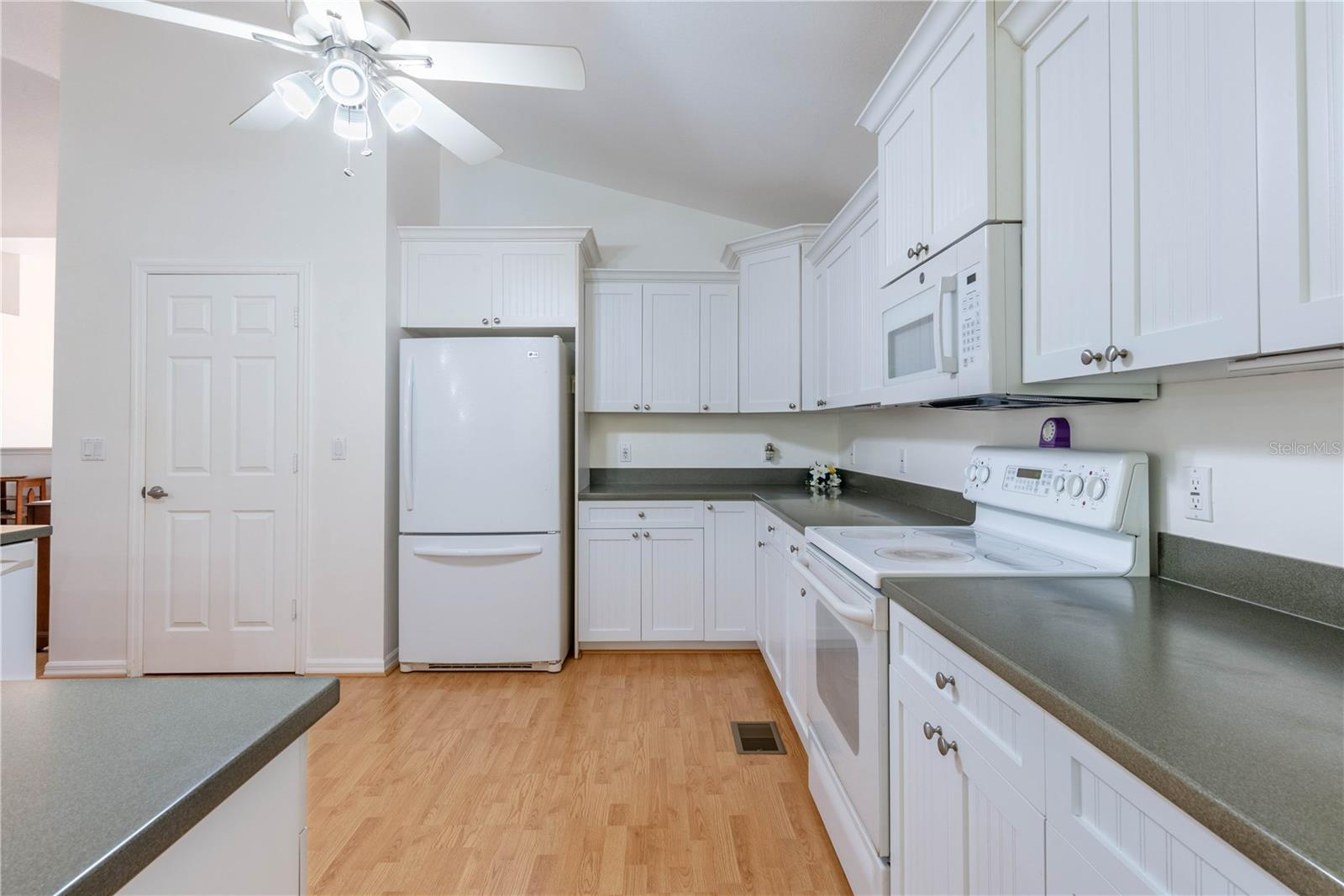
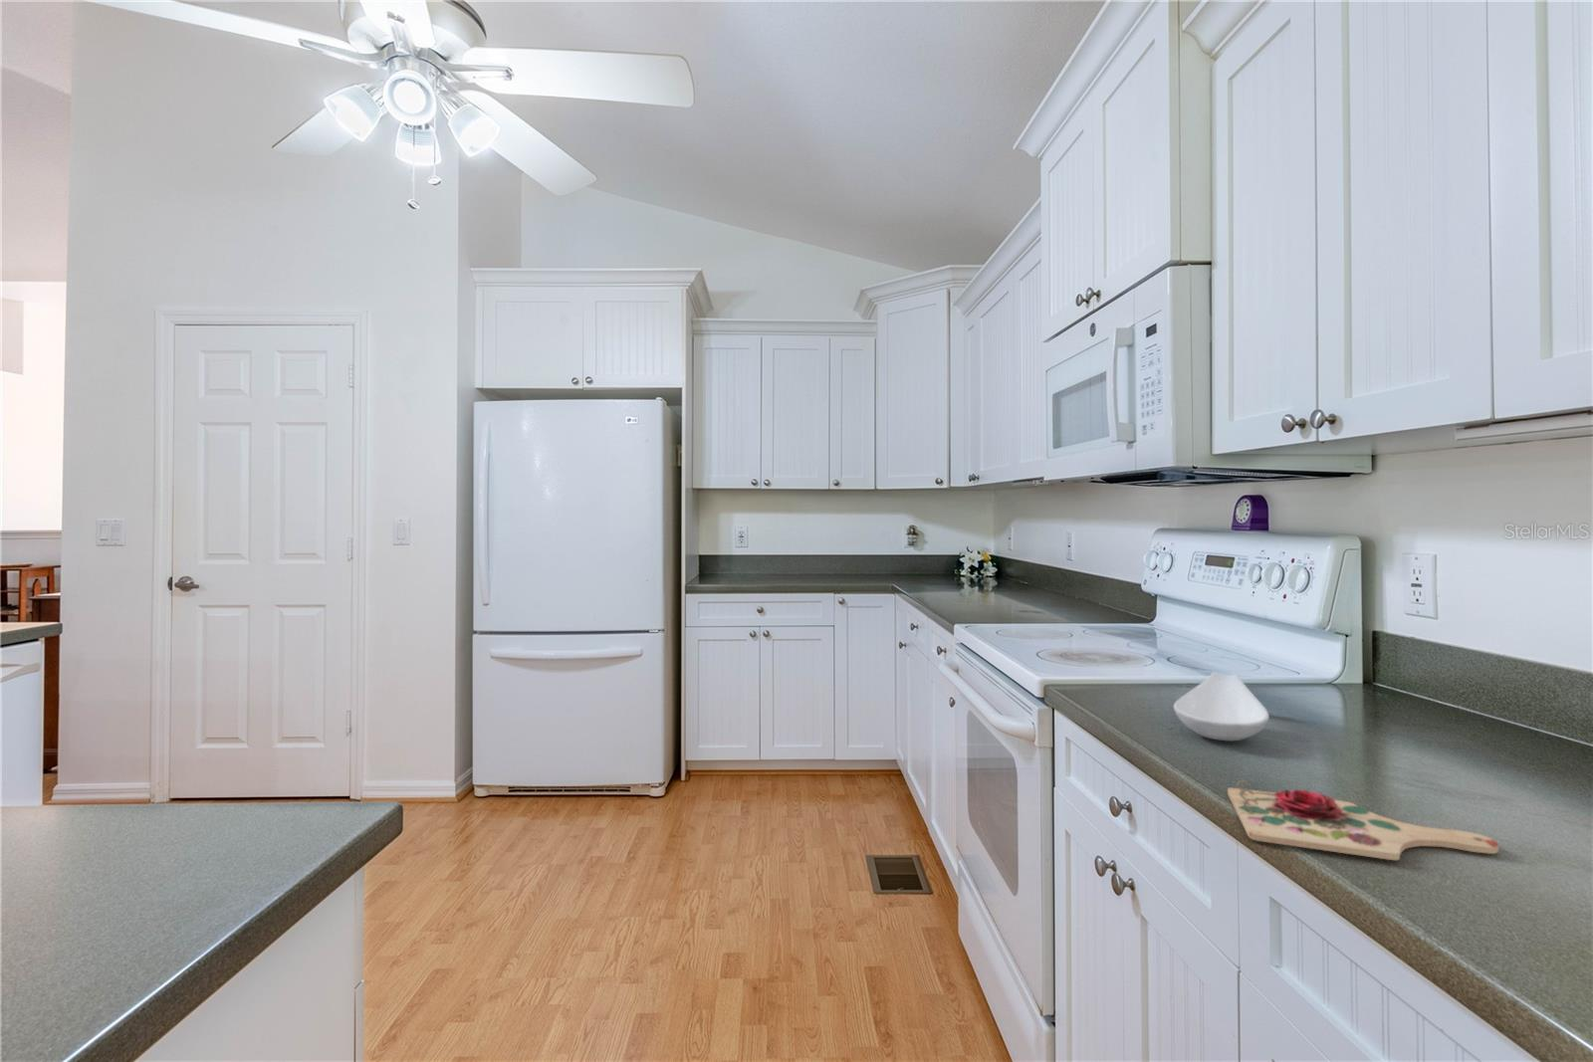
+ spoon rest [1173,671,1271,742]
+ cutting board [1227,780,1499,861]
